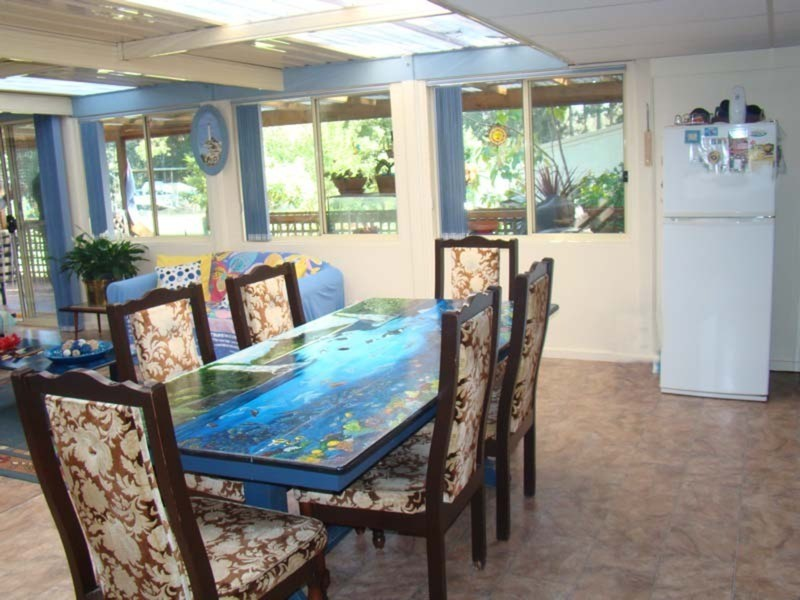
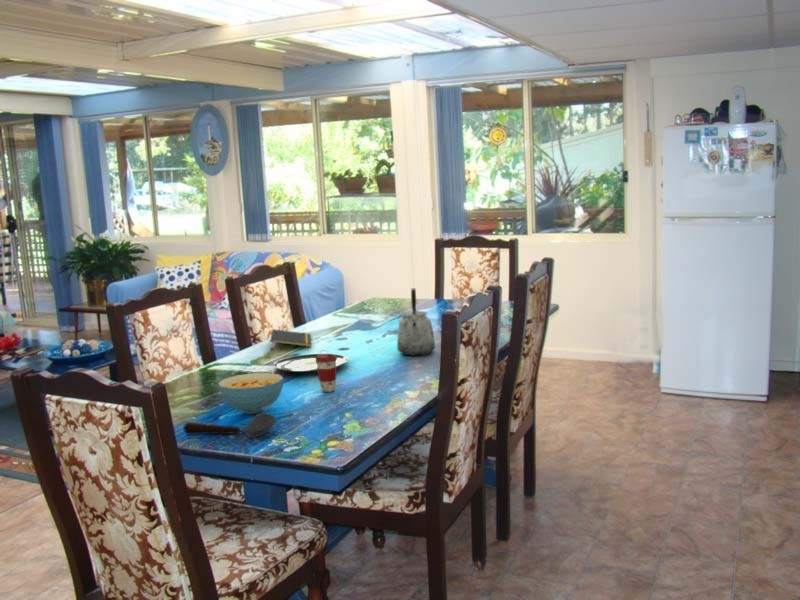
+ plate [272,353,350,373]
+ spoon [182,411,277,439]
+ kettle [396,287,436,356]
+ cereal bowl [217,372,284,415]
+ coffee cup [315,353,338,393]
+ notepad [269,328,312,350]
